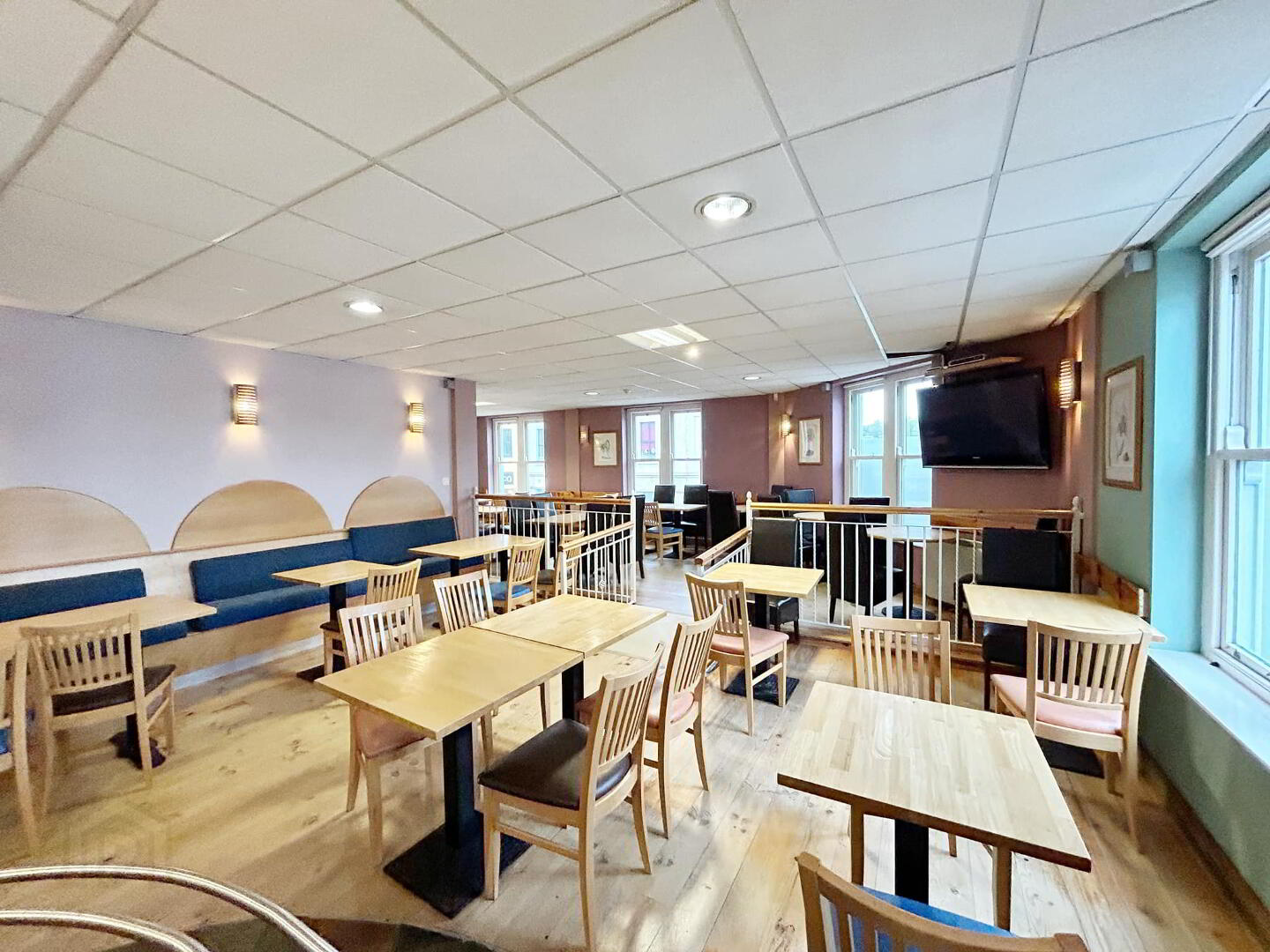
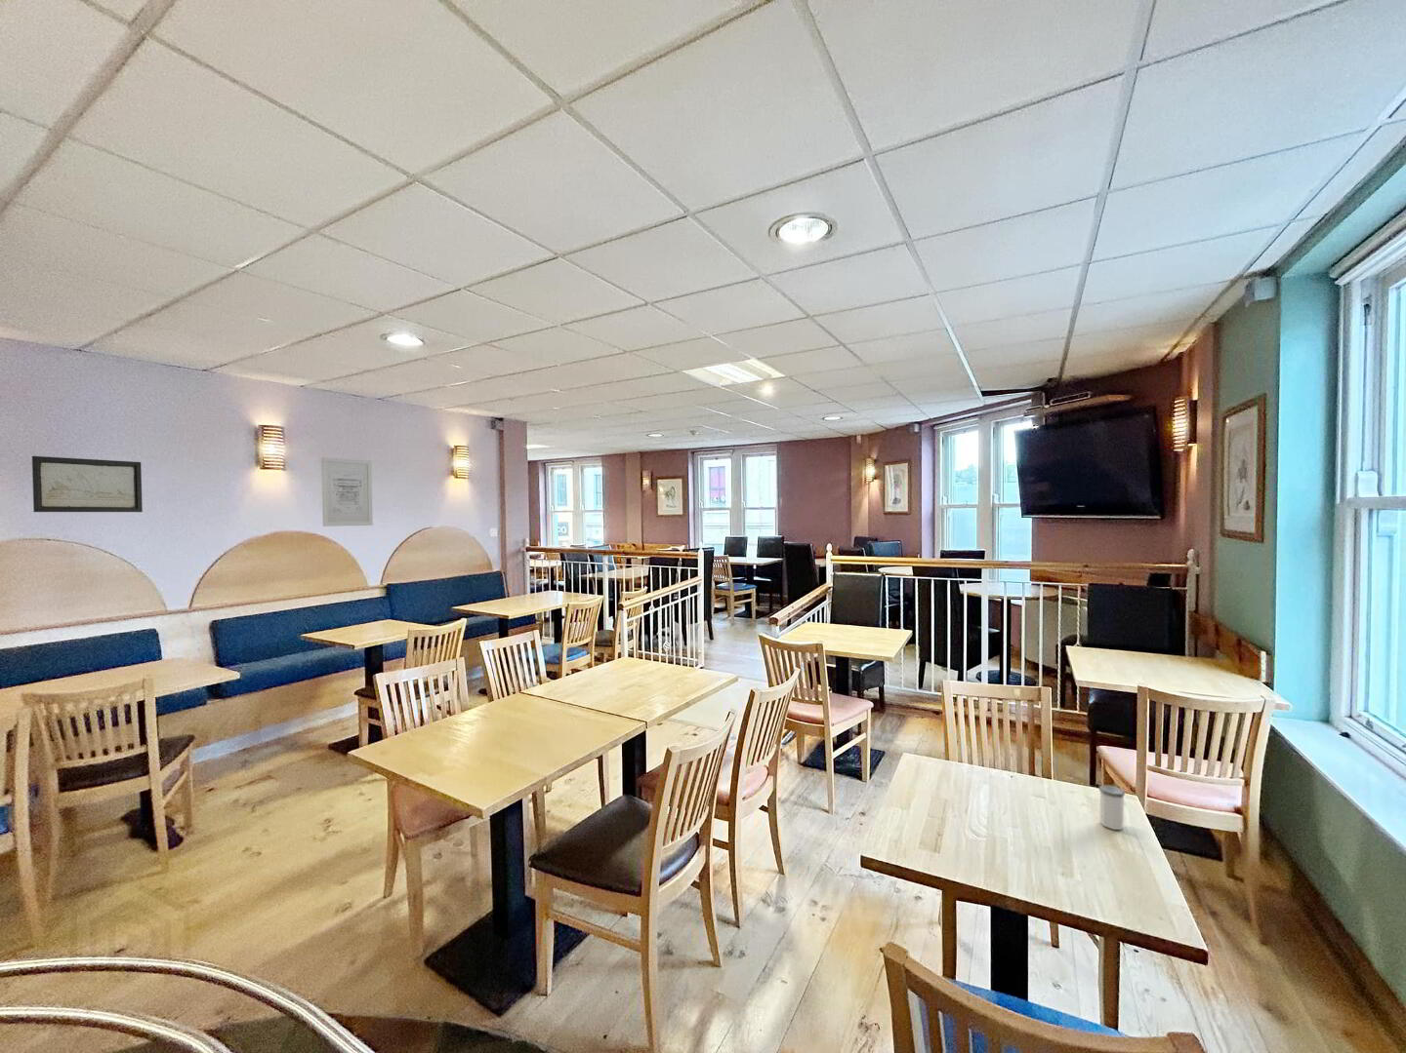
+ wall art [31,456,144,513]
+ wall art [320,457,374,528]
+ salt shaker [1098,784,1126,831]
